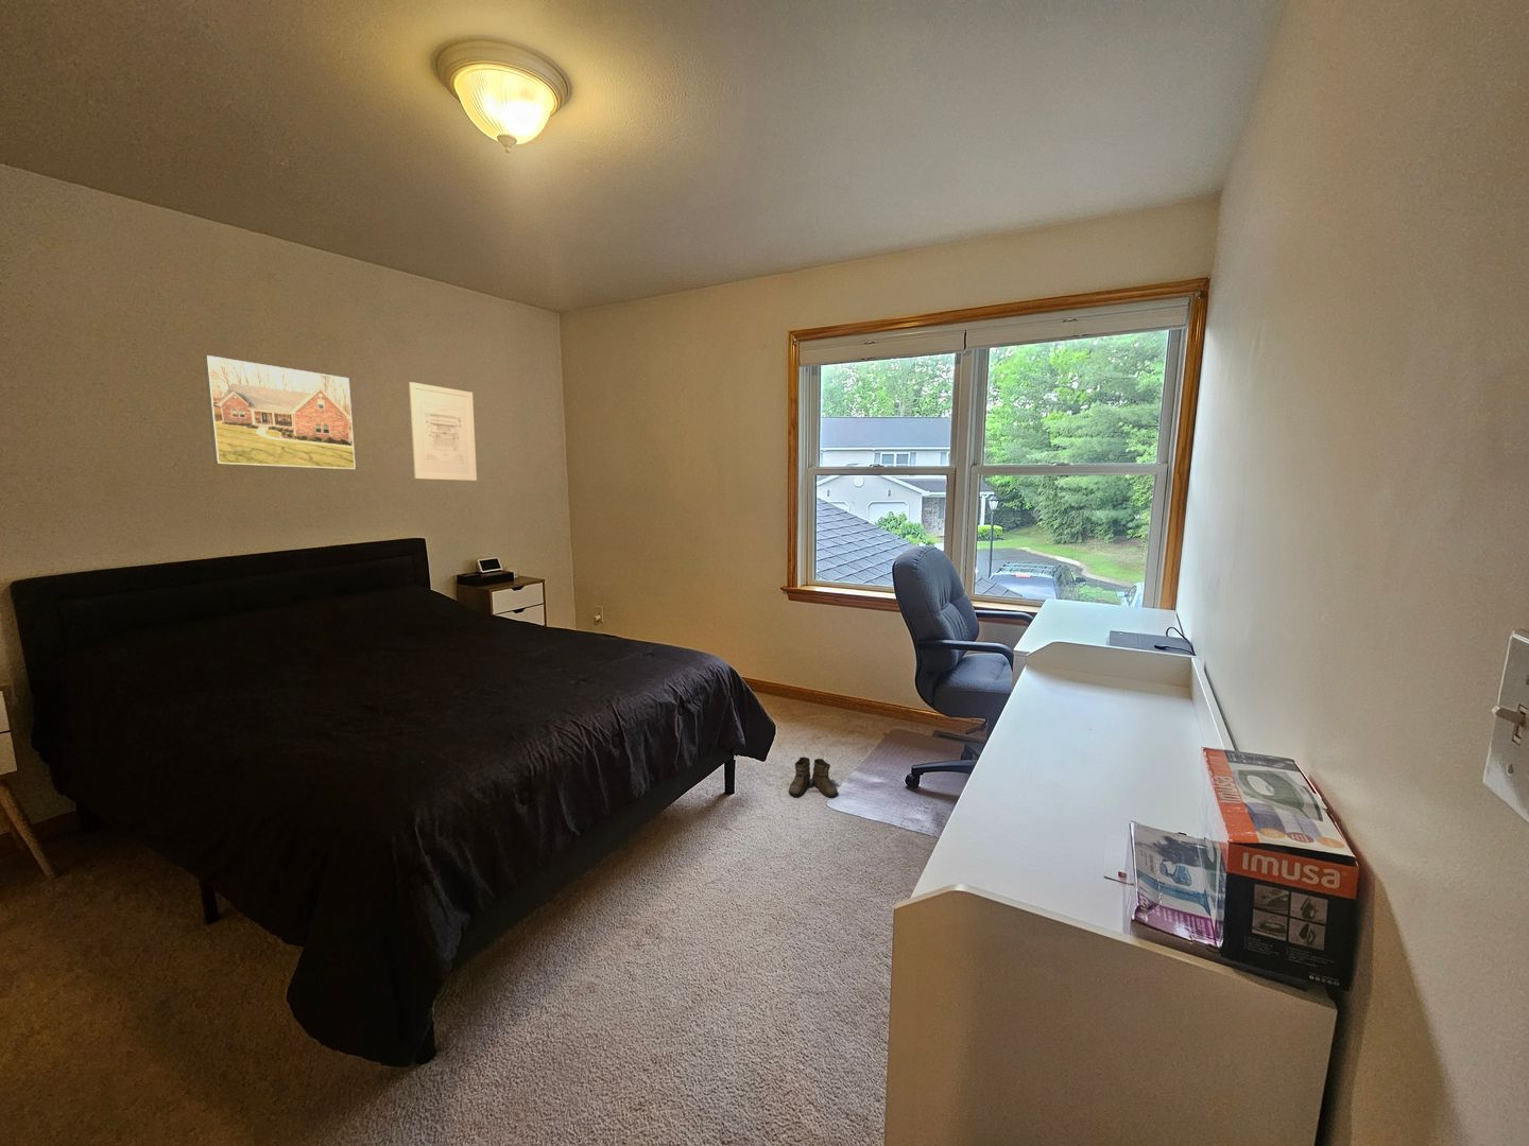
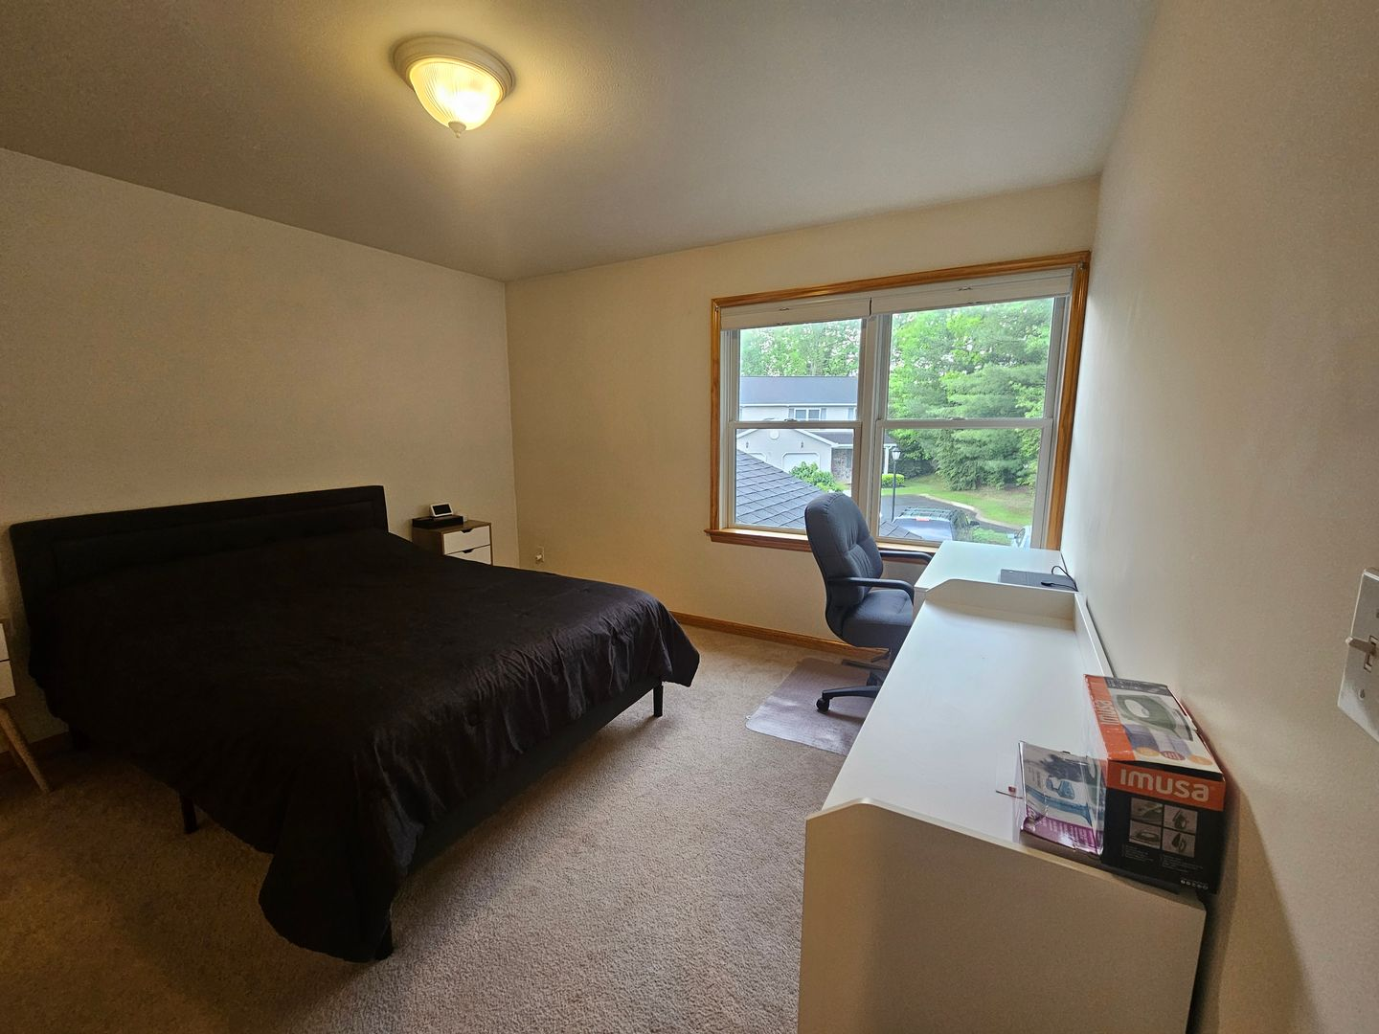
- boots [785,756,839,799]
- wall art [408,380,478,482]
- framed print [203,354,356,469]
